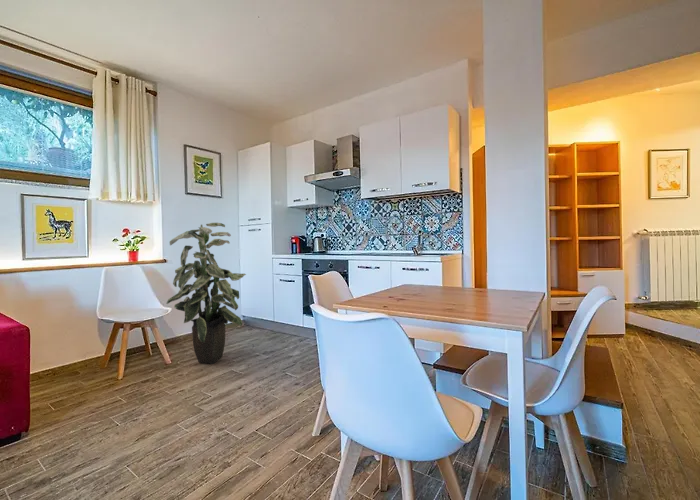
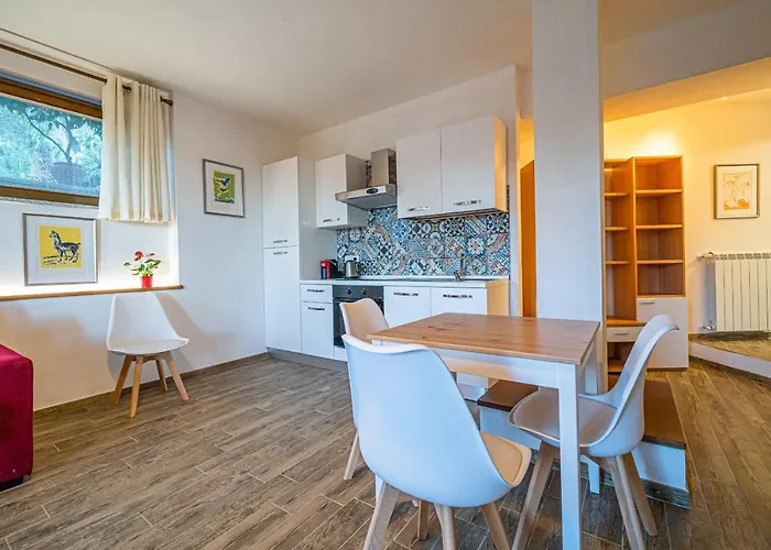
- indoor plant [165,222,247,365]
